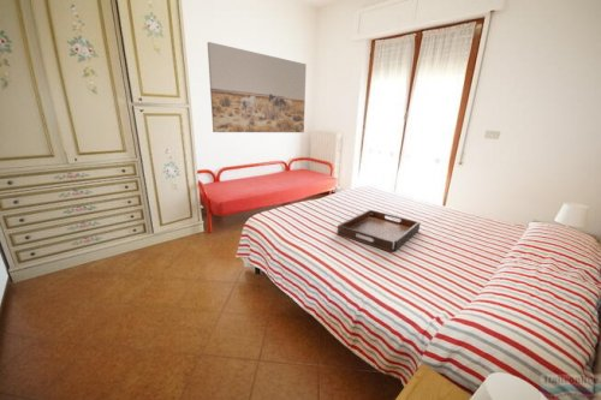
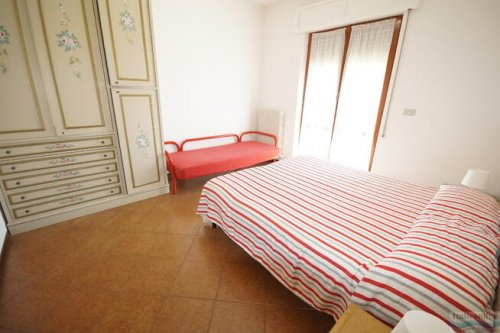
- serving tray [337,208,422,253]
- wall art [207,41,308,133]
